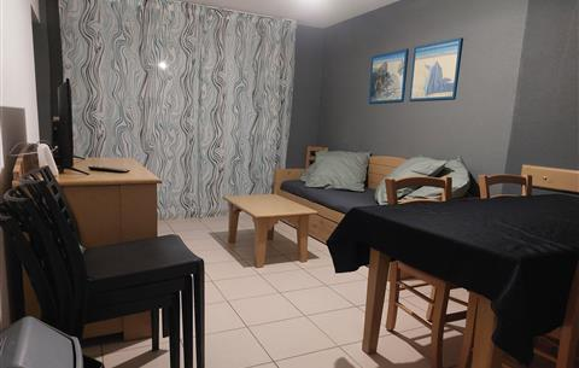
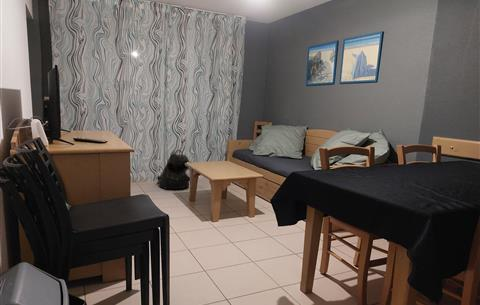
+ backpack [155,149,191,190]
